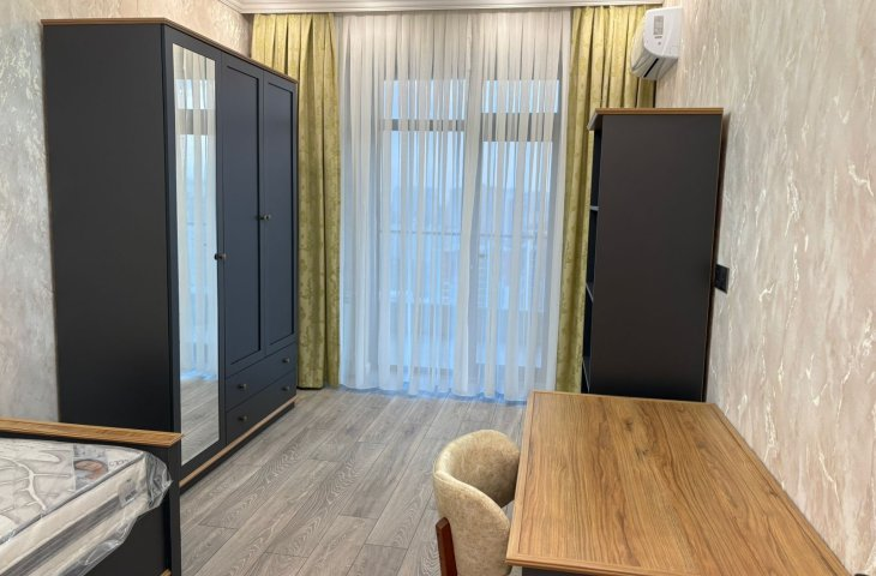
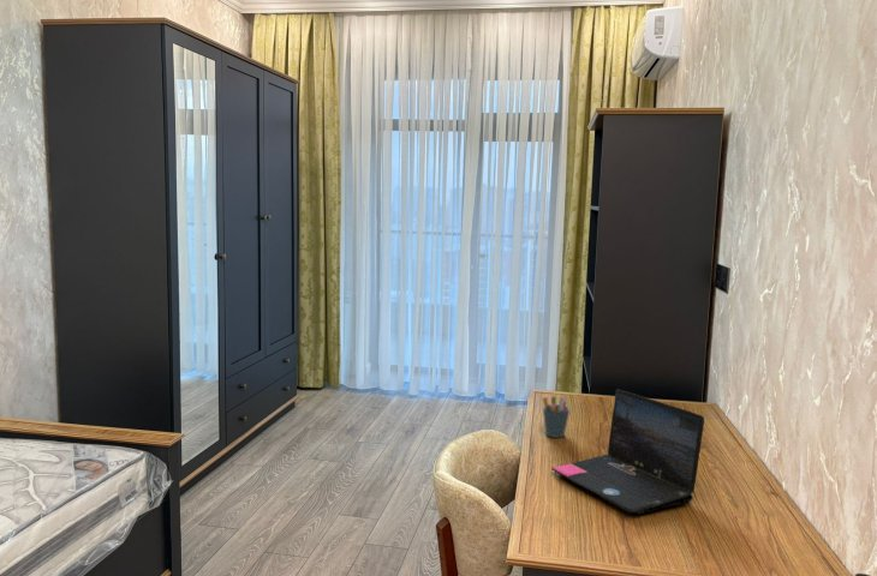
+ pen holder [541,395,571,439]
+ laptop [550,389,705,516]
